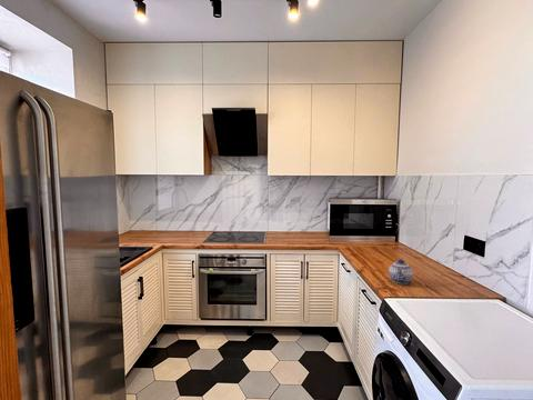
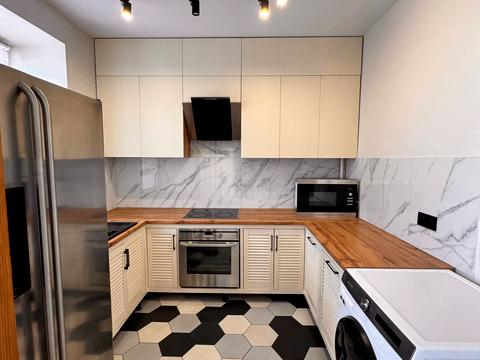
- teapot [388,258,414,284]
